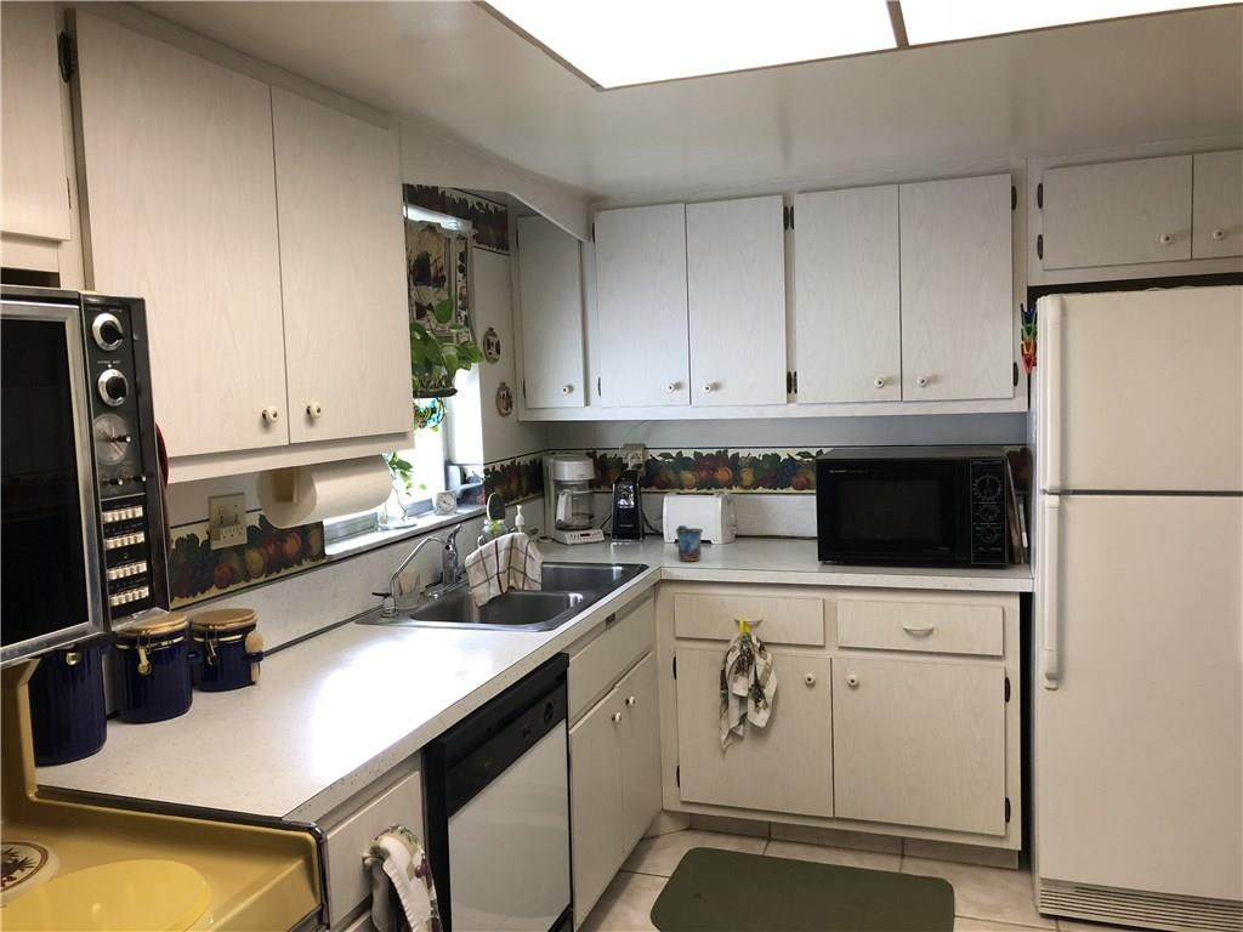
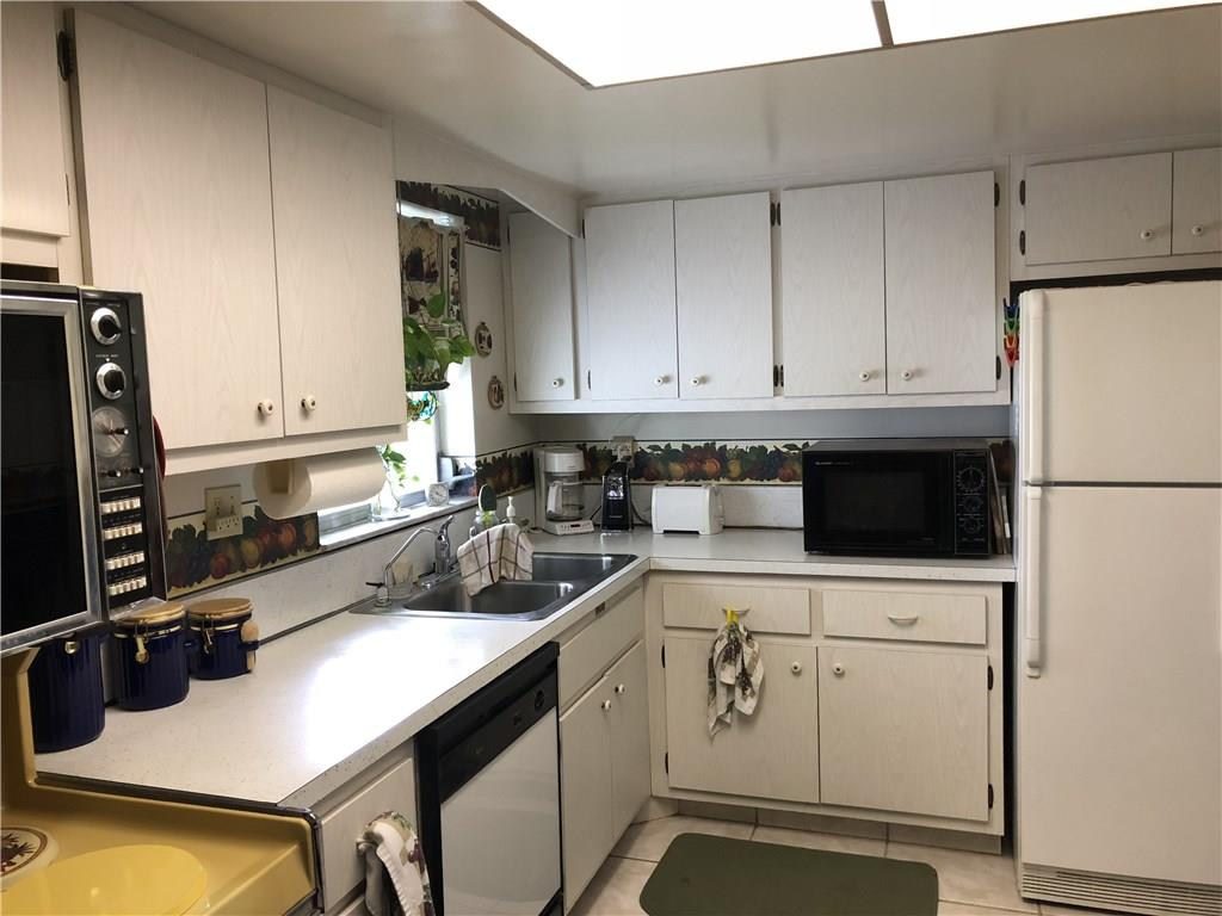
- mug [675,524,704,562]
